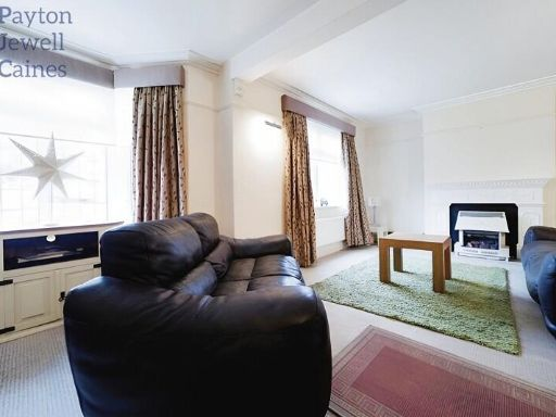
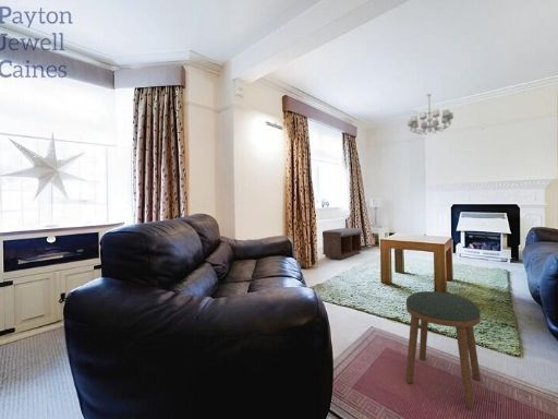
+ chandelier [407,93,454,135]
+ stool [404,290,482,409]
+ bench [322,227,363,260]
